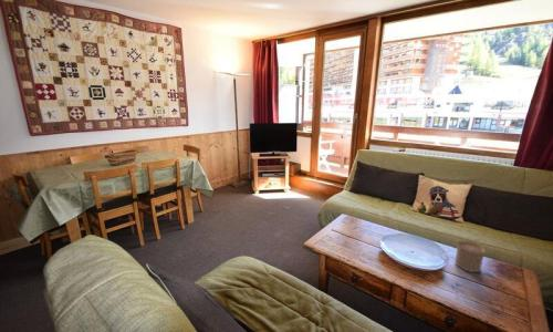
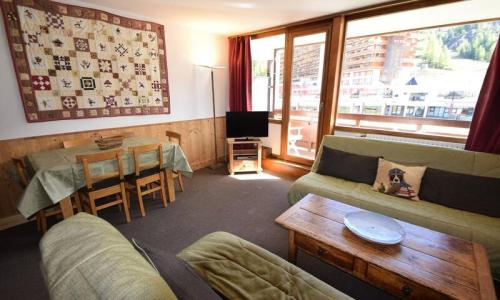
- cup [453,240,487,273]
